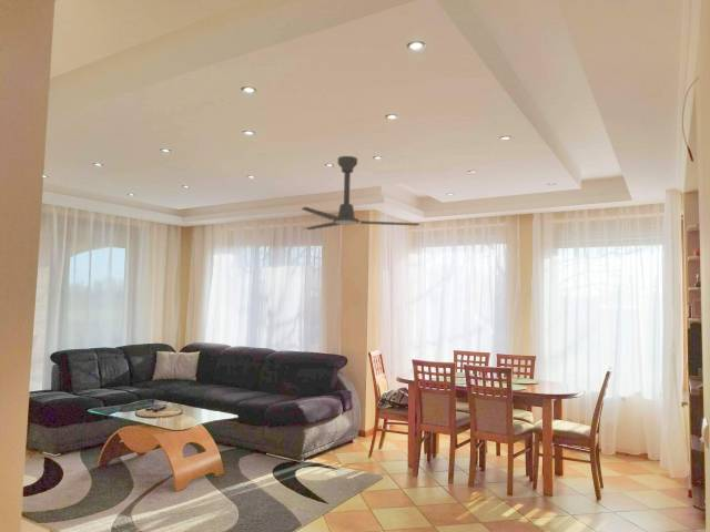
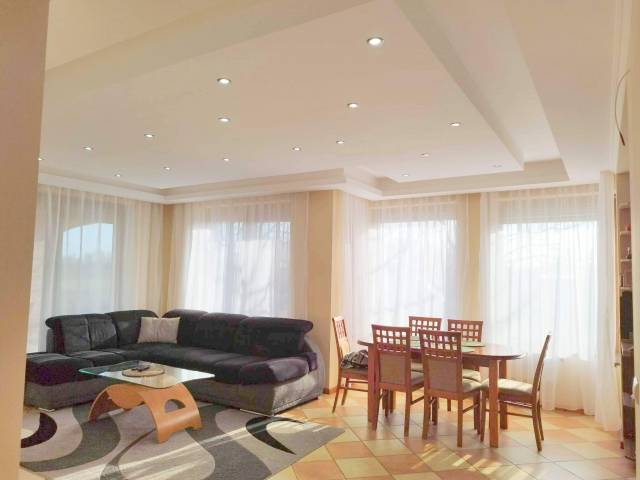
- ceiling fan [300,155,422,231]
